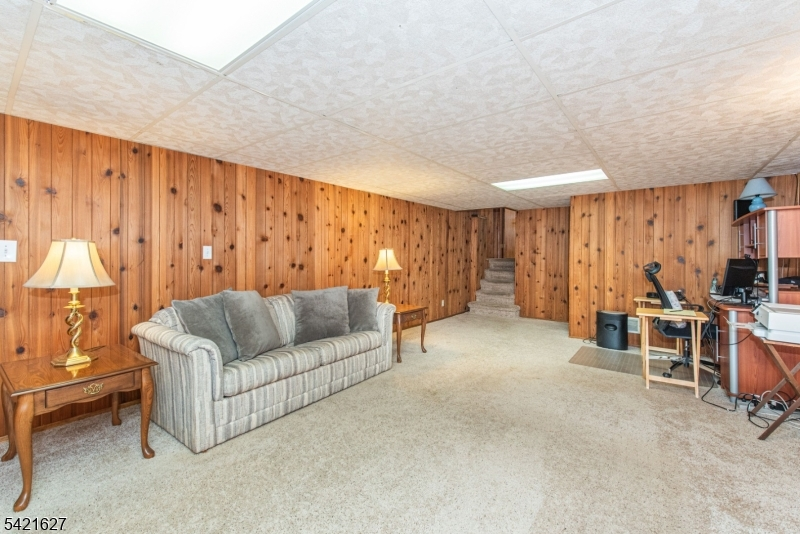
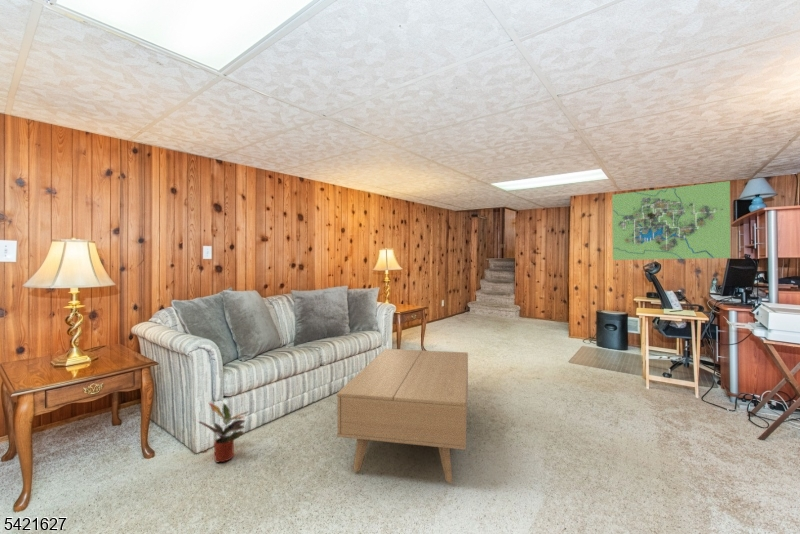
+ map [611,180,731,261]
+ potted plant [197,402,248,463]
+ coffee table [336,348,469,484]
